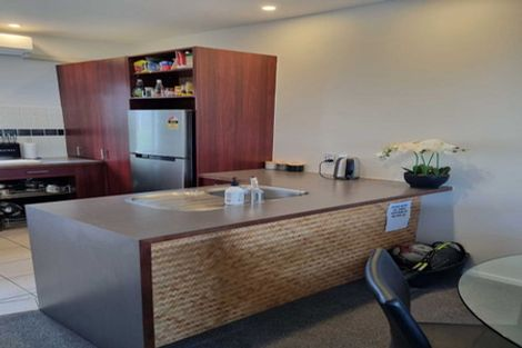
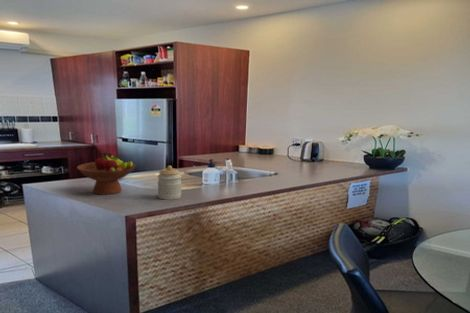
+ fruit bowl [76,152,137,196]
+ jar [157,165,183,201]
